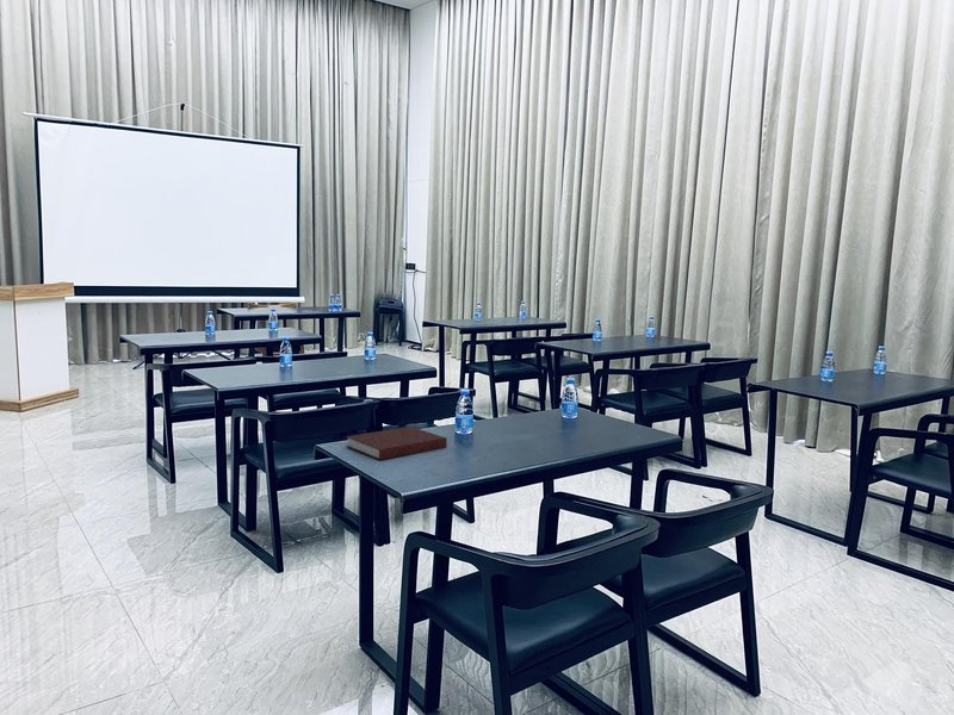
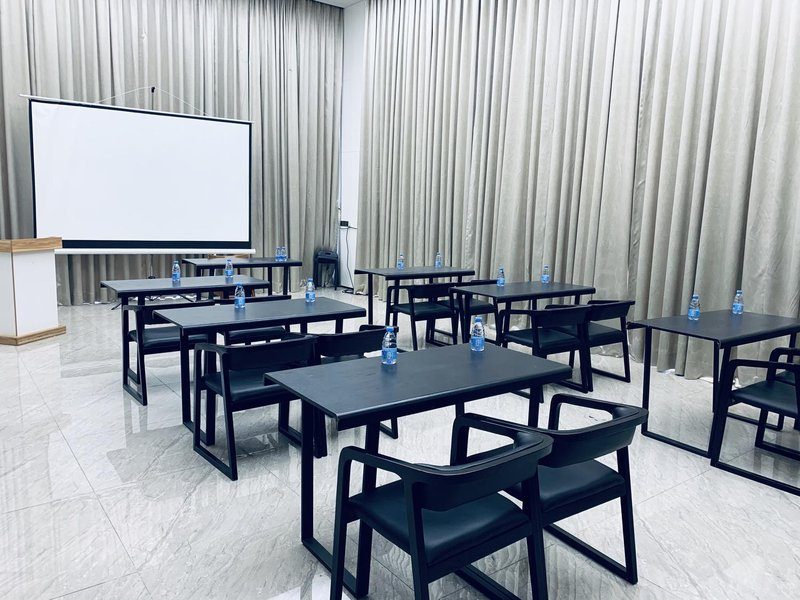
- notebook [345,425,448,461]
